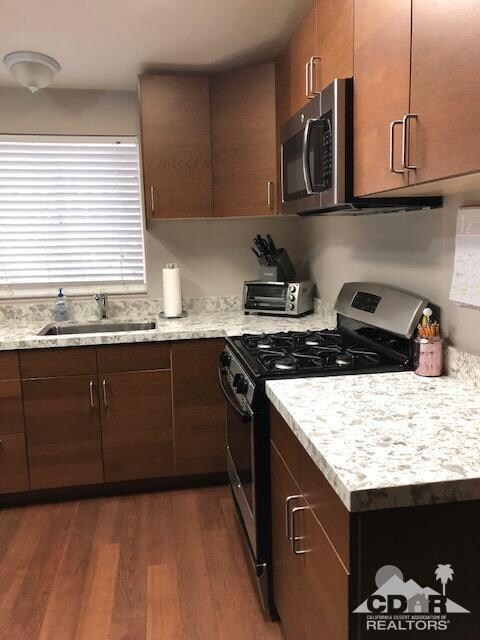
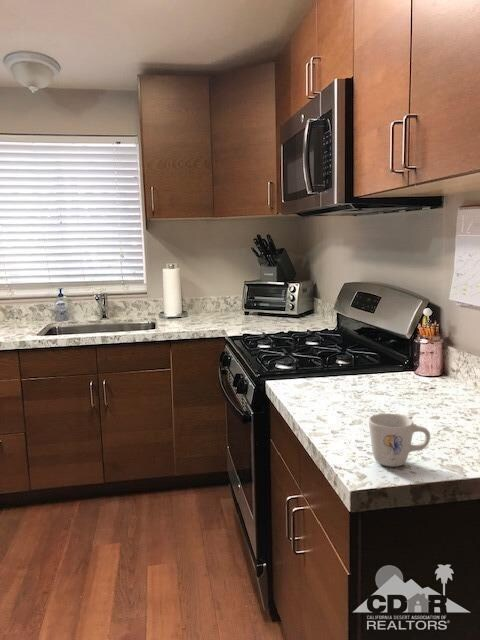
+ mug [368,413,431,468]
